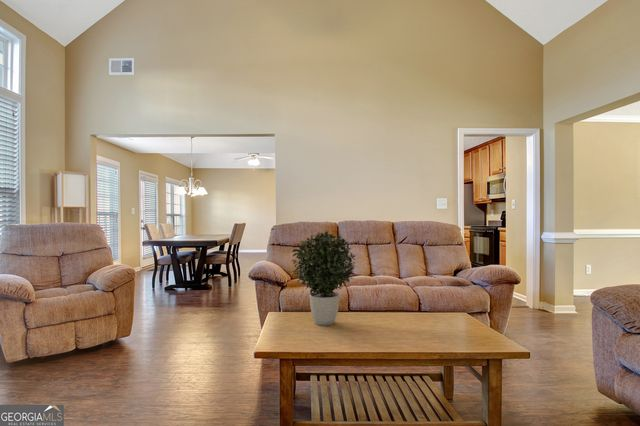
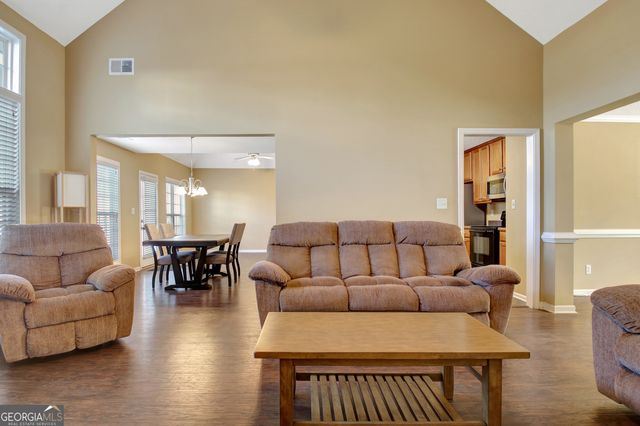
- potted plant [291,230,356,327]
